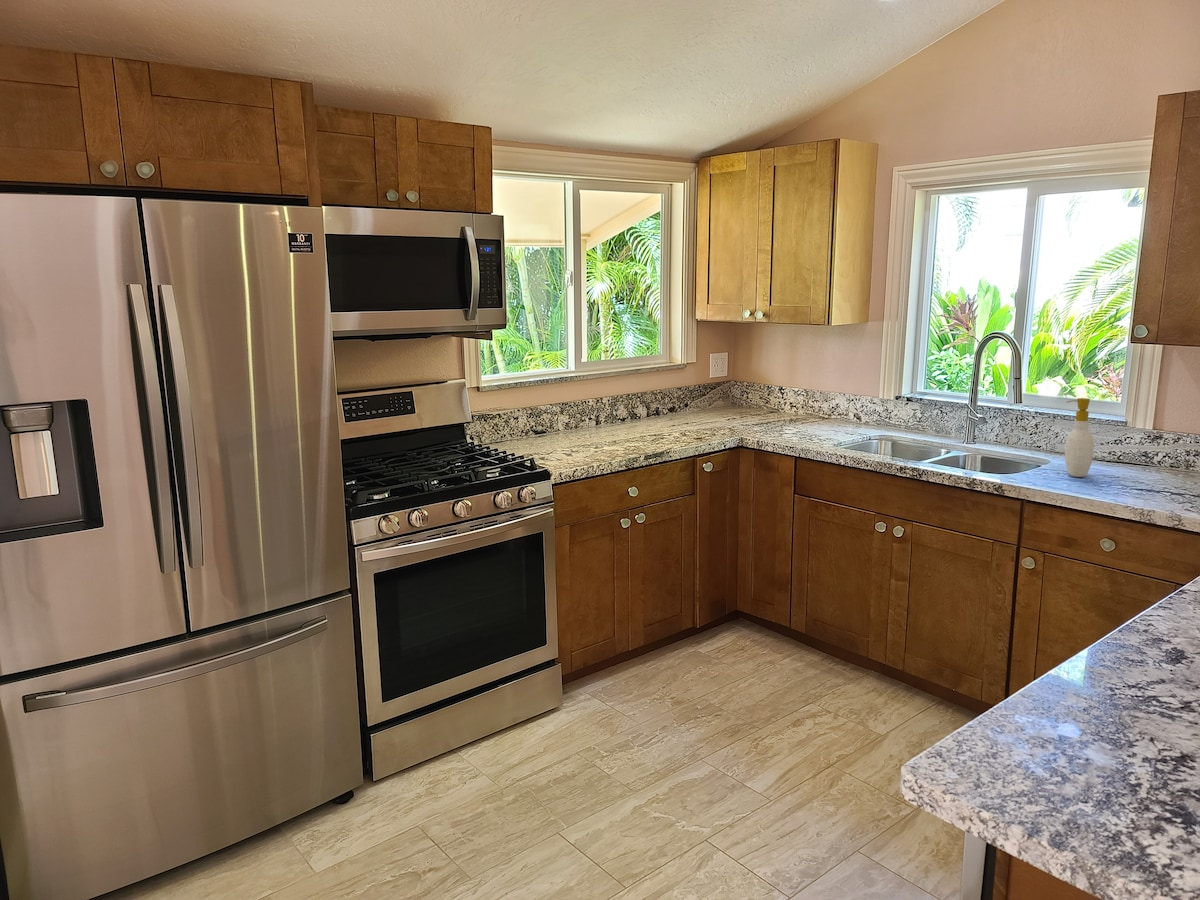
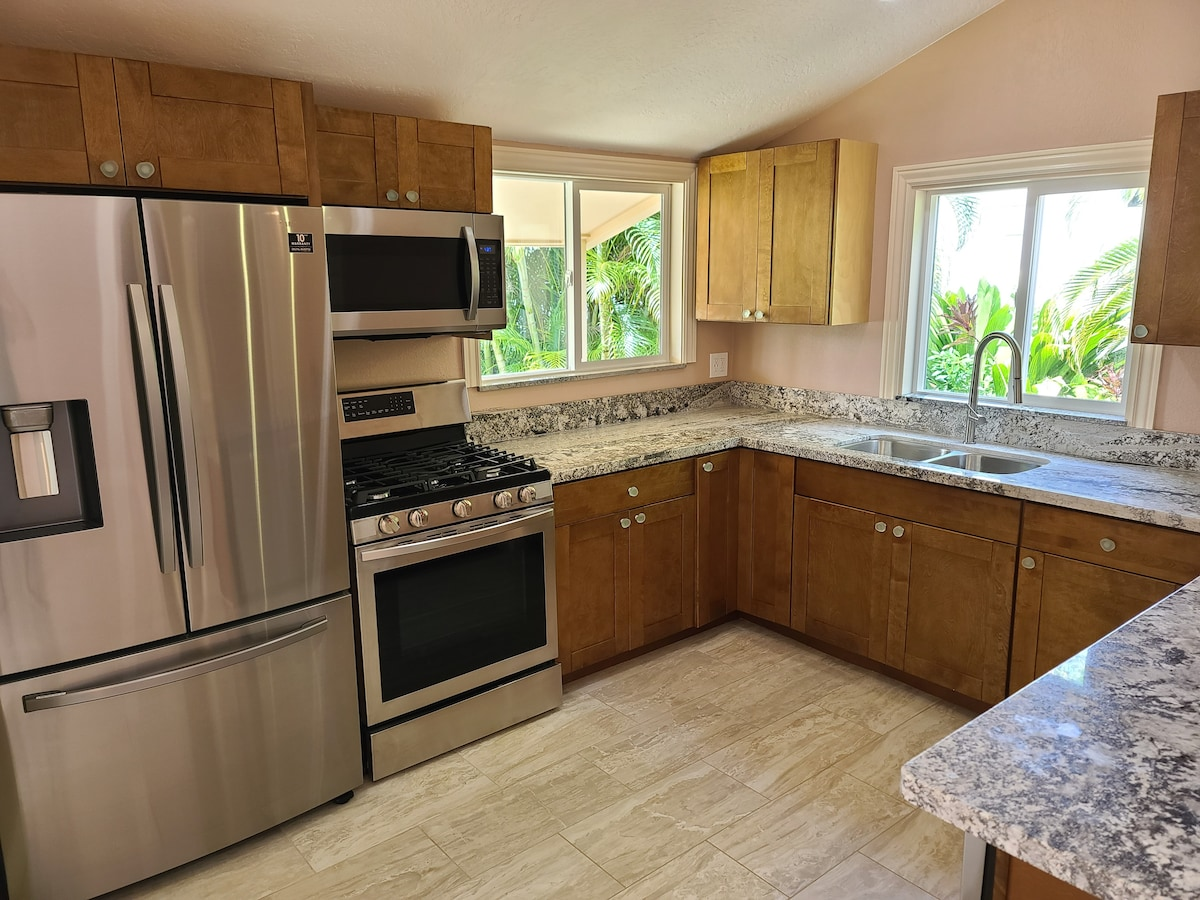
- soap bottle [1064,397,1095,478]
